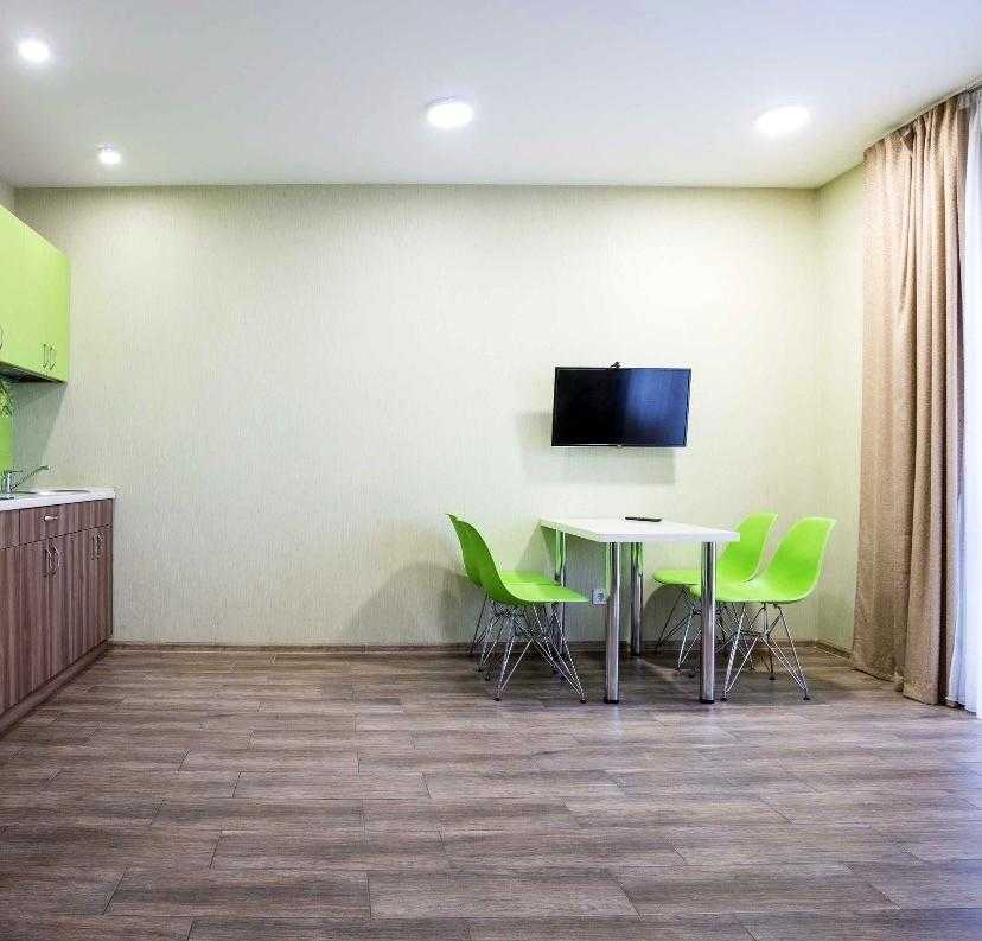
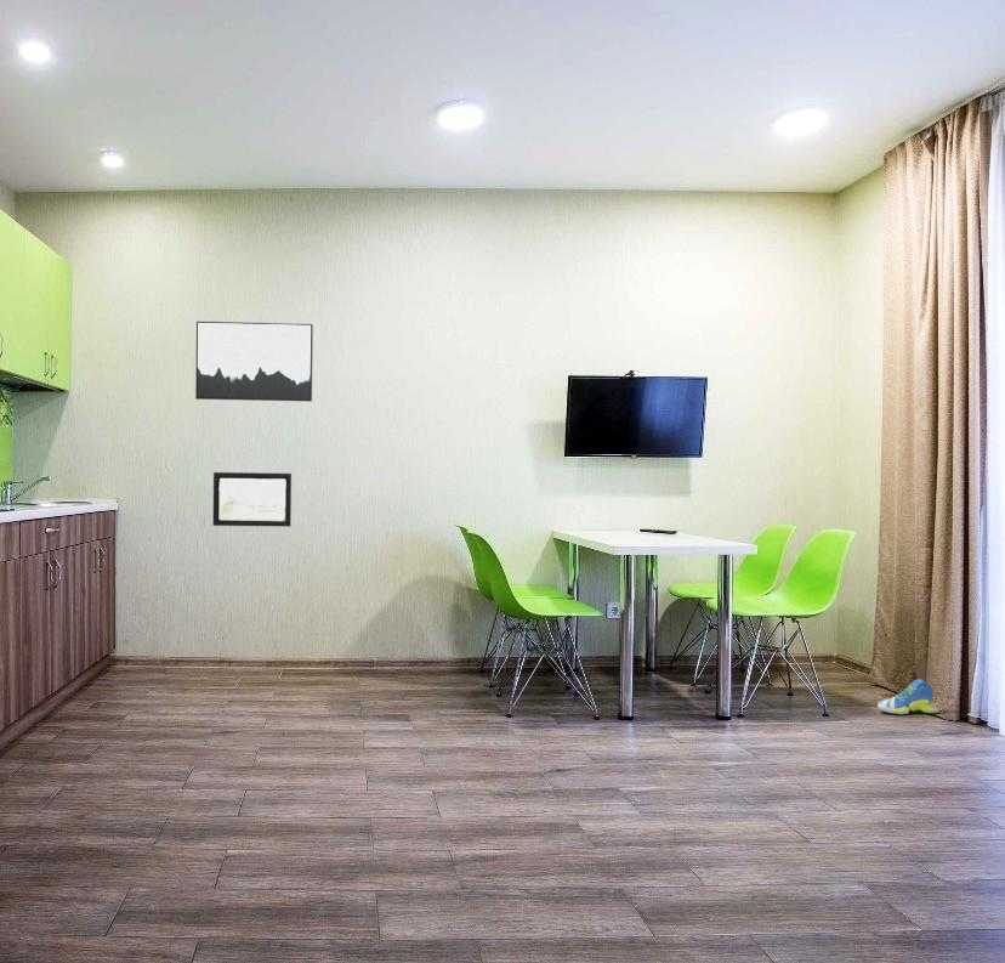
+ sneaker [876,678,941,715]
+ wall art [212,471,293,528]
+ wall art [194,321,314,403]
